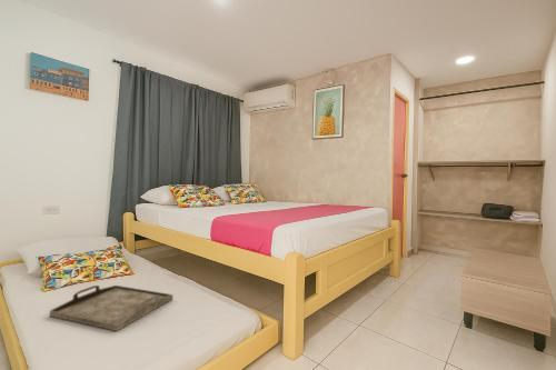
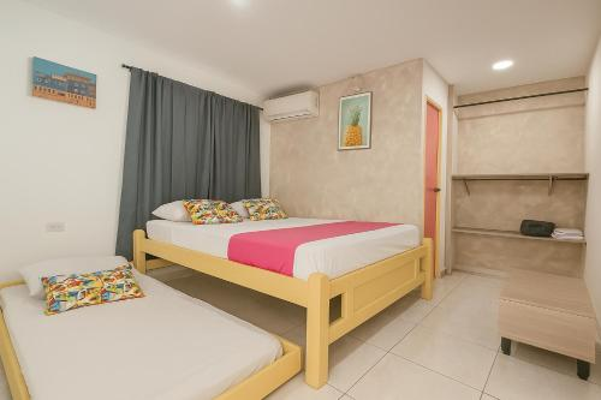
- serving tray [49,284,173,332]
